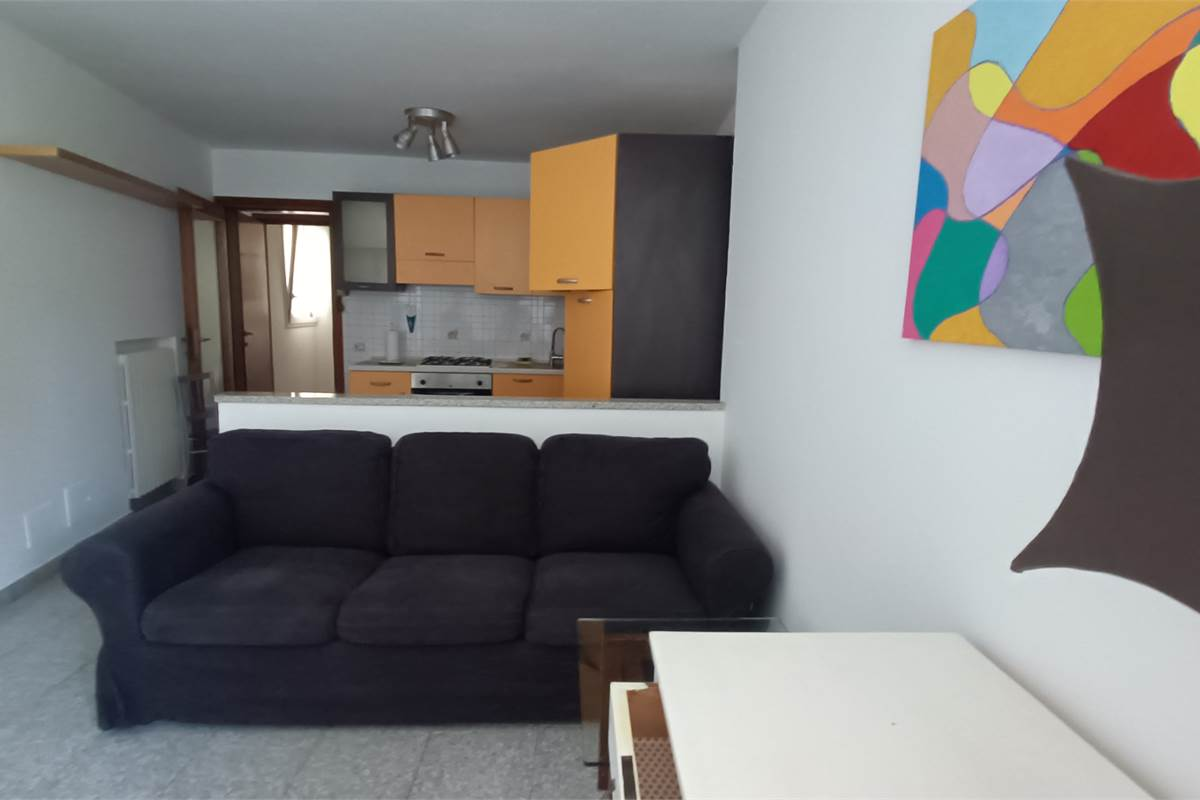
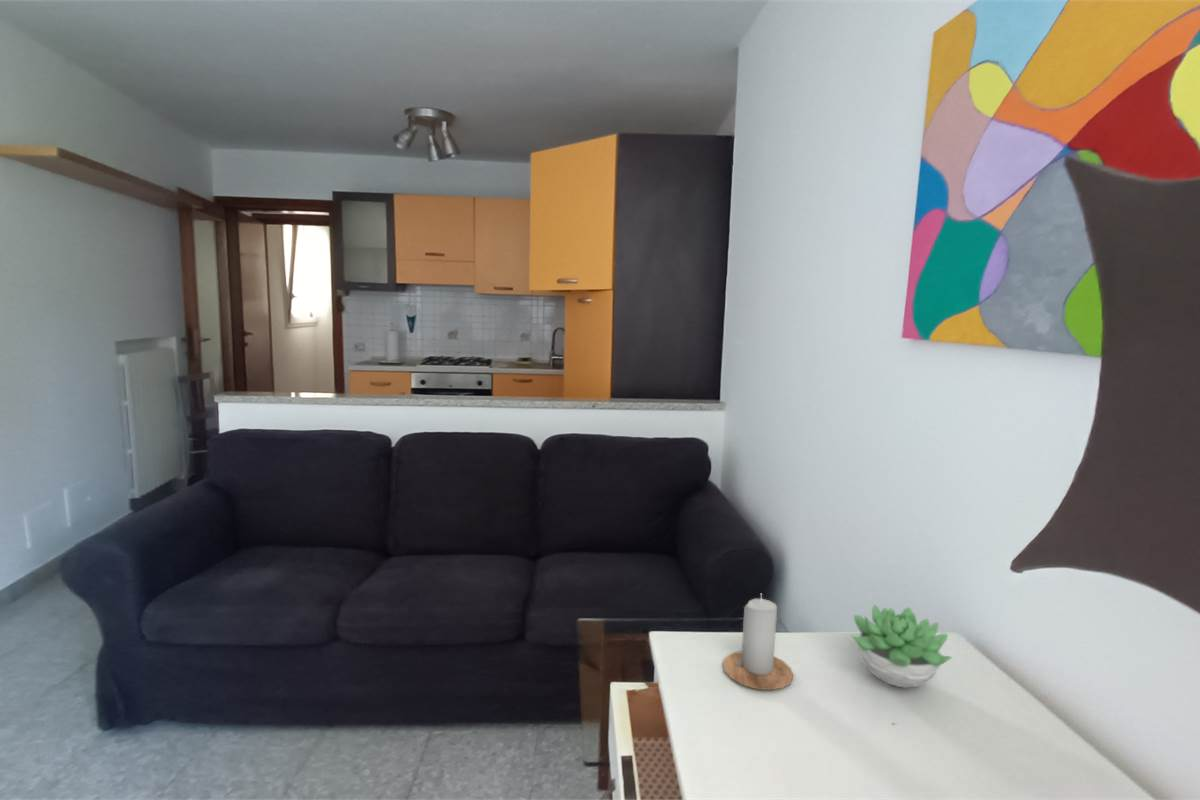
+ candle [722,594,794,691]
+ succulent plant [850,603,954,689]
